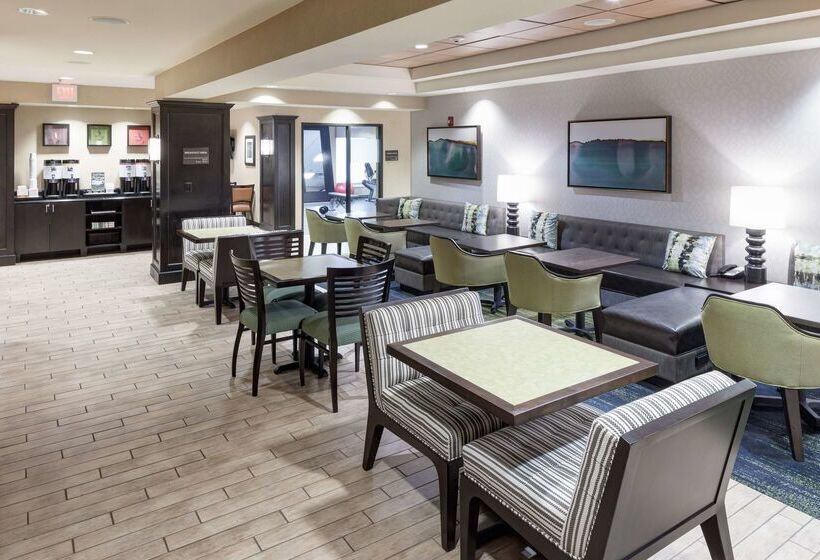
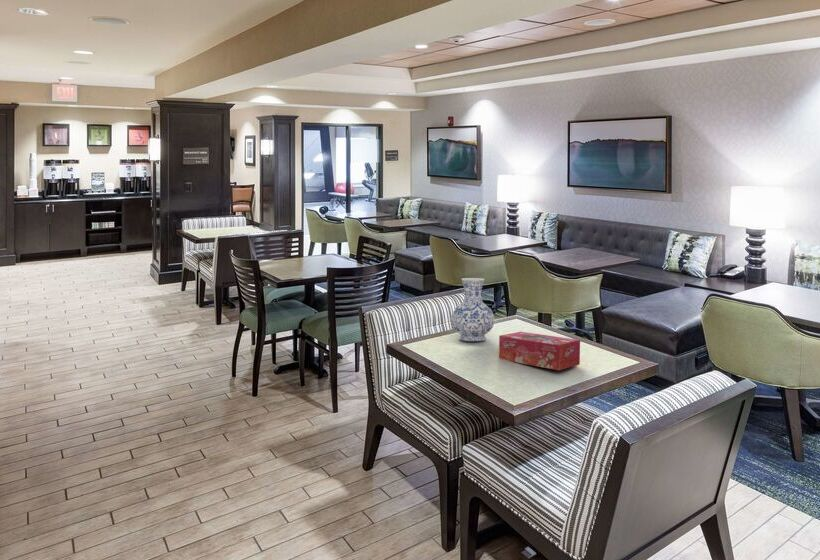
+ vase [450,277,495,342]
+ tissue box [498,331,581,371]
